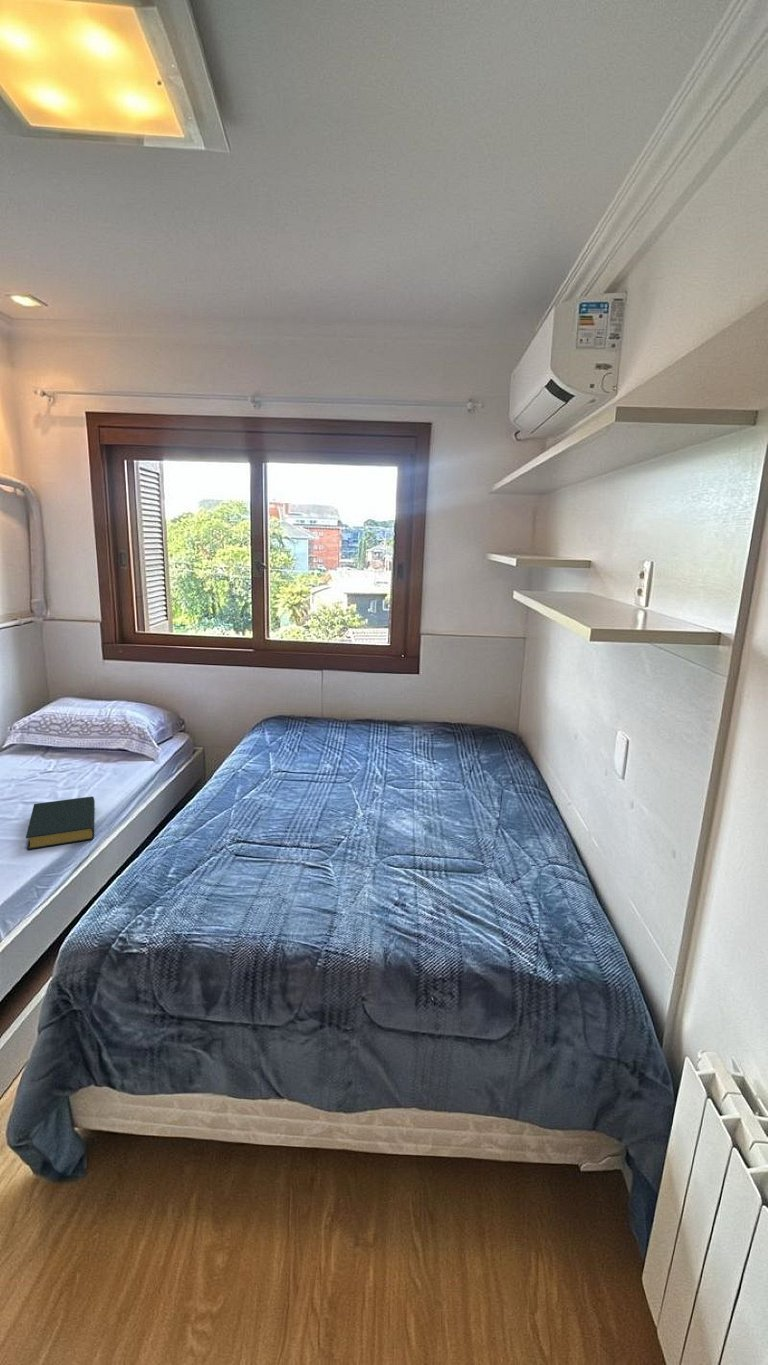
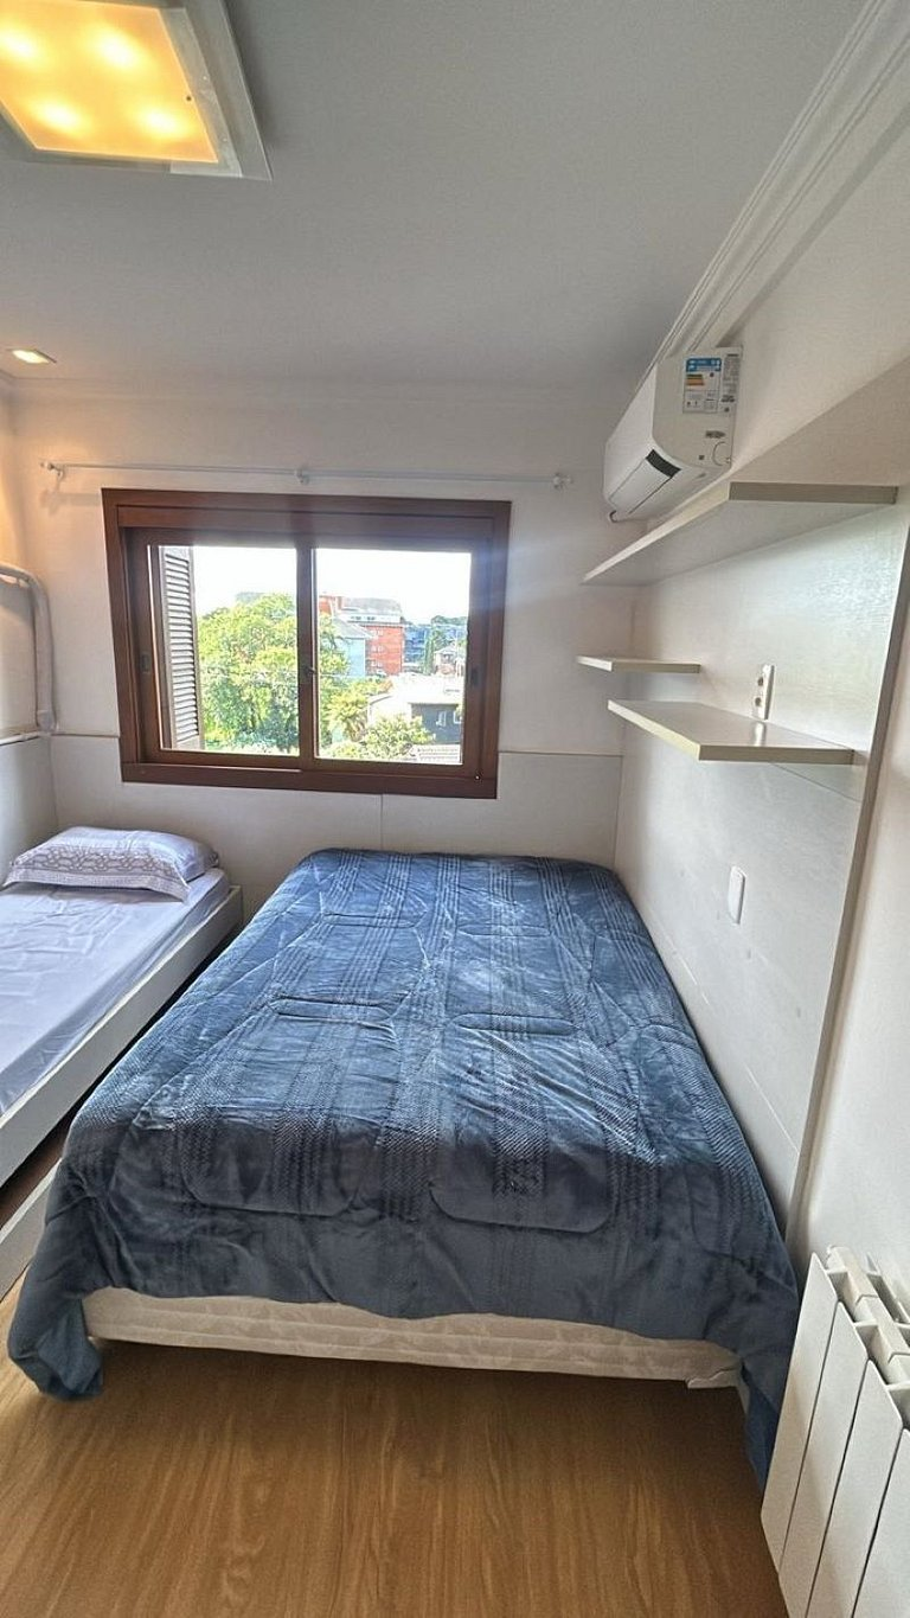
- hardback book [25,795,96,851]
